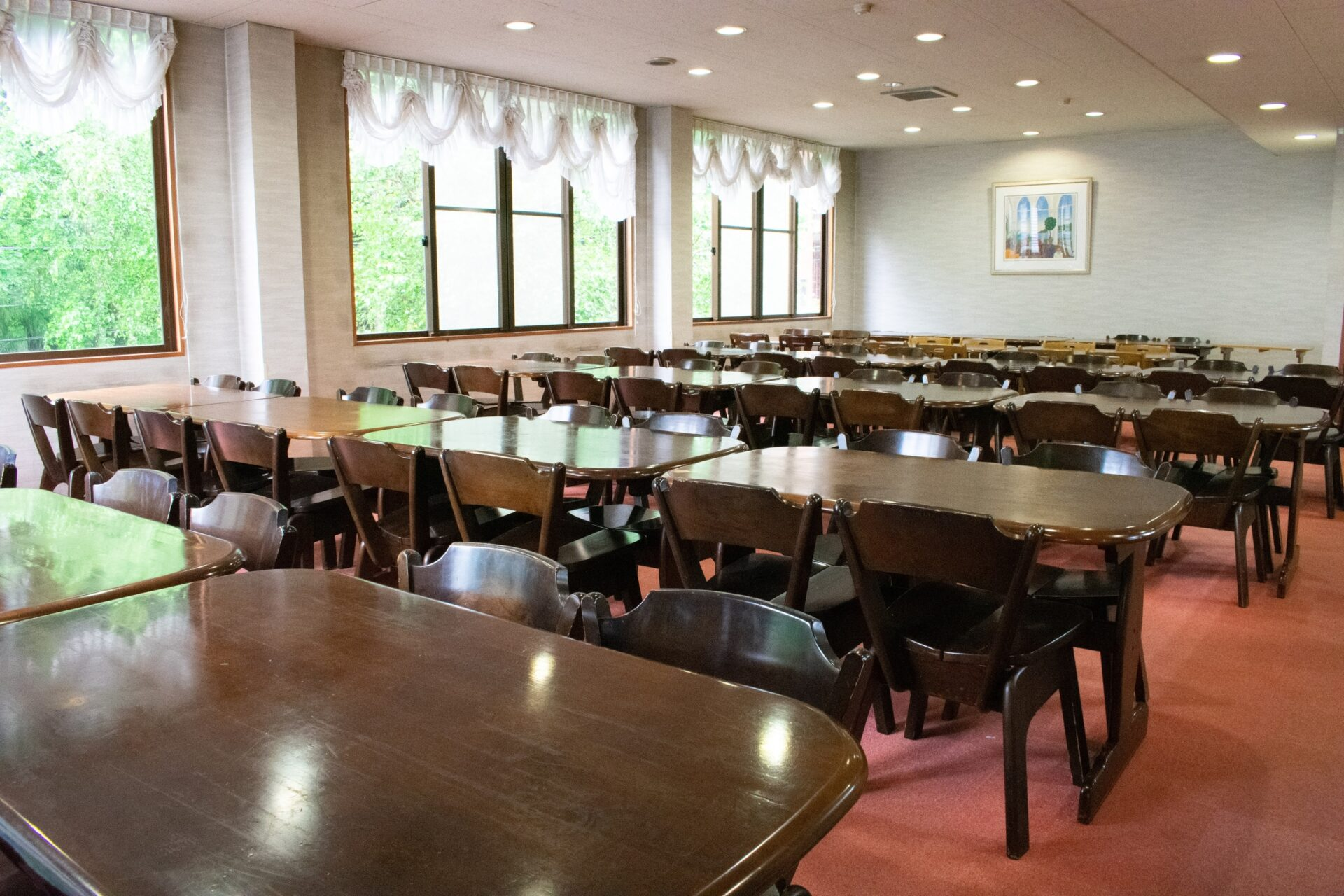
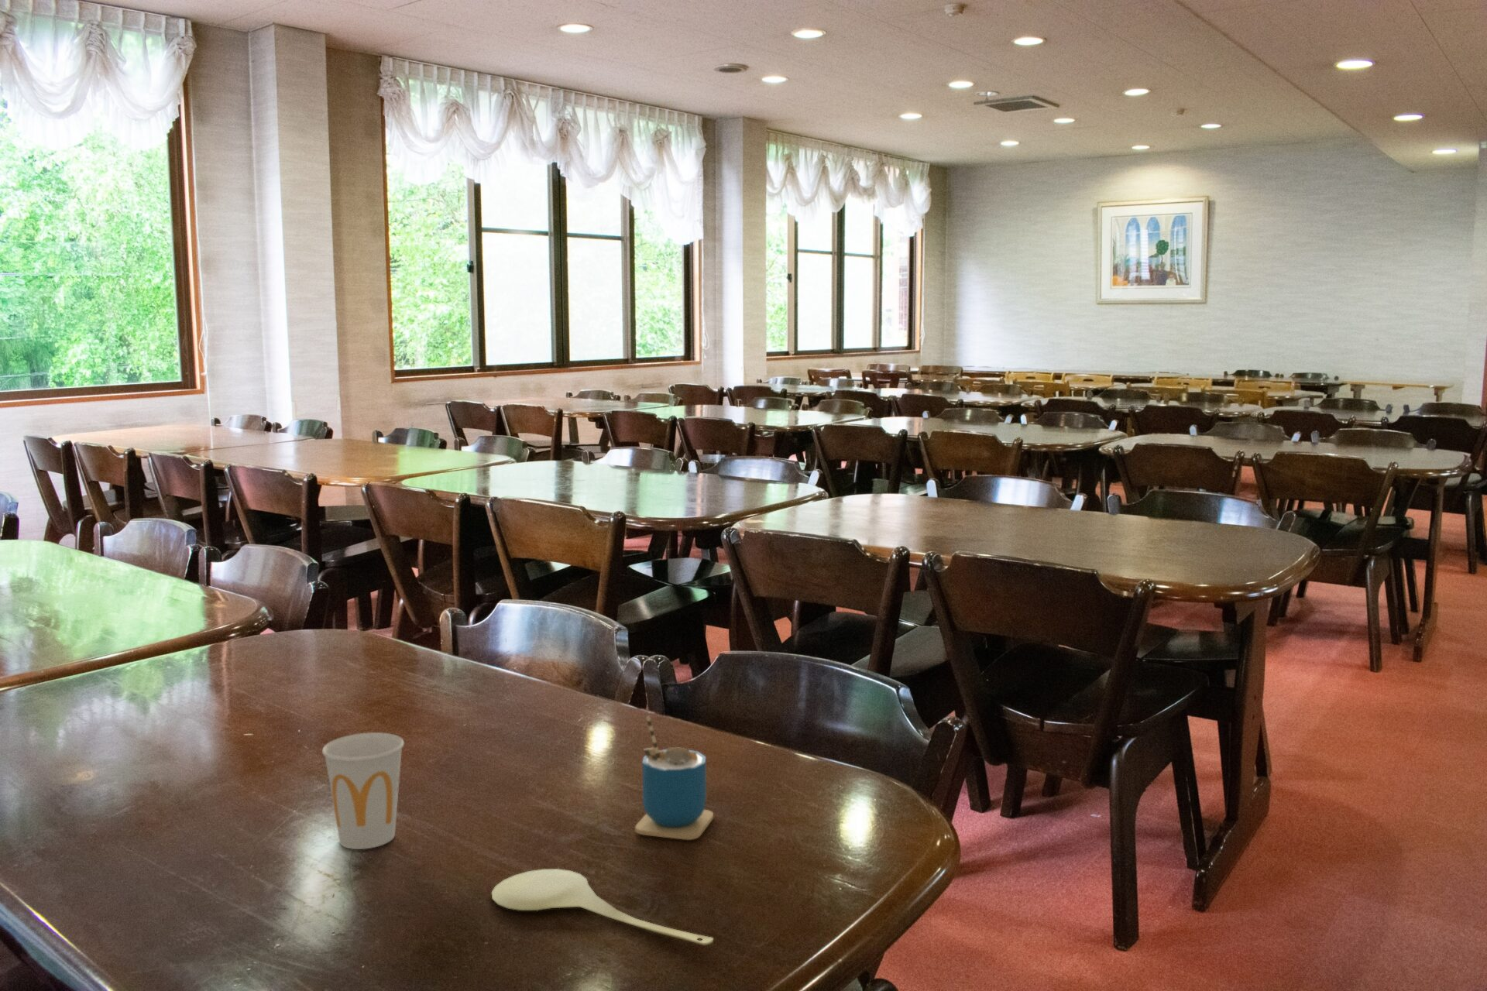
+ spoon [491,868,714,946]
+ cup [321,731,404,851]
+ cup [634,714,714,841]
